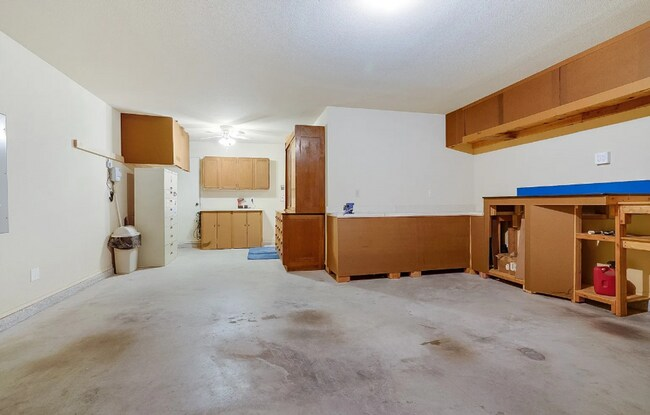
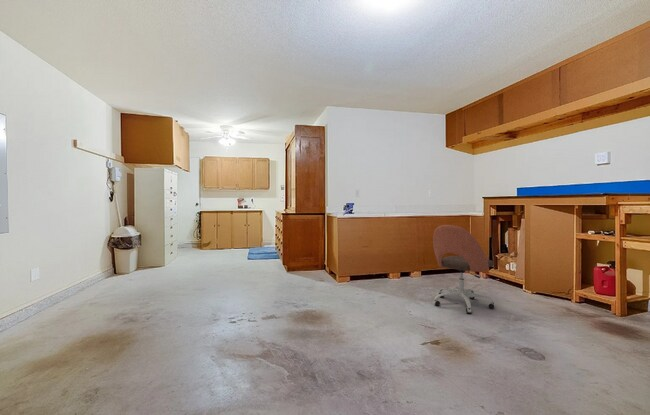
+ office chair [432,224,496,315]
